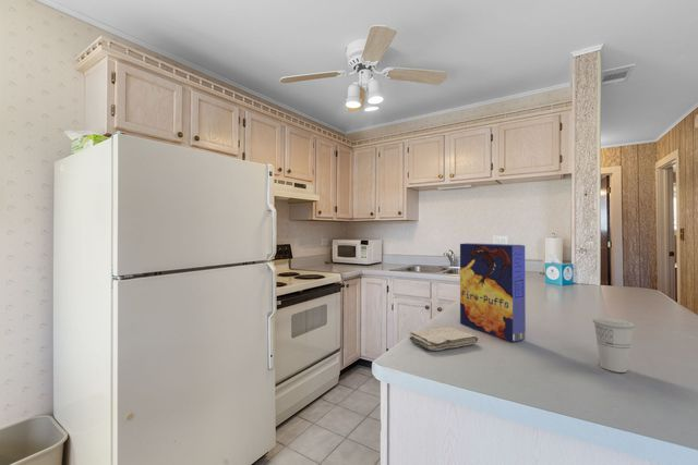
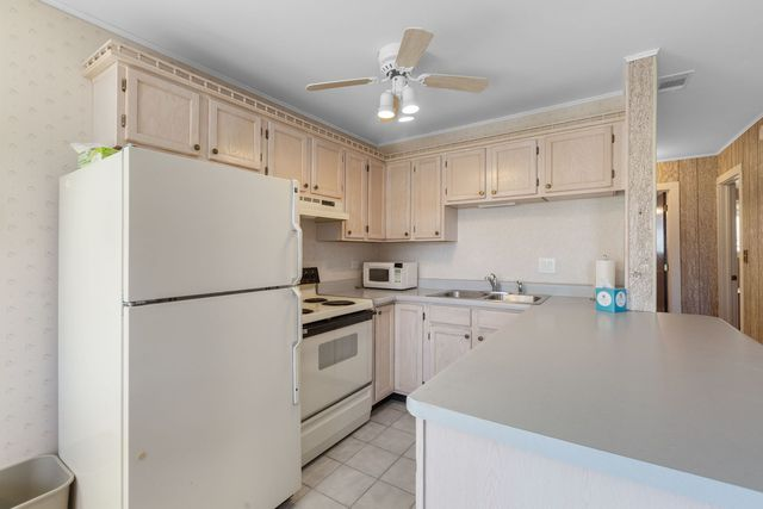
- cup [591,317,636,374]
- washcloth [408,327,479,352]
- cereal box [459,242,527,343]
